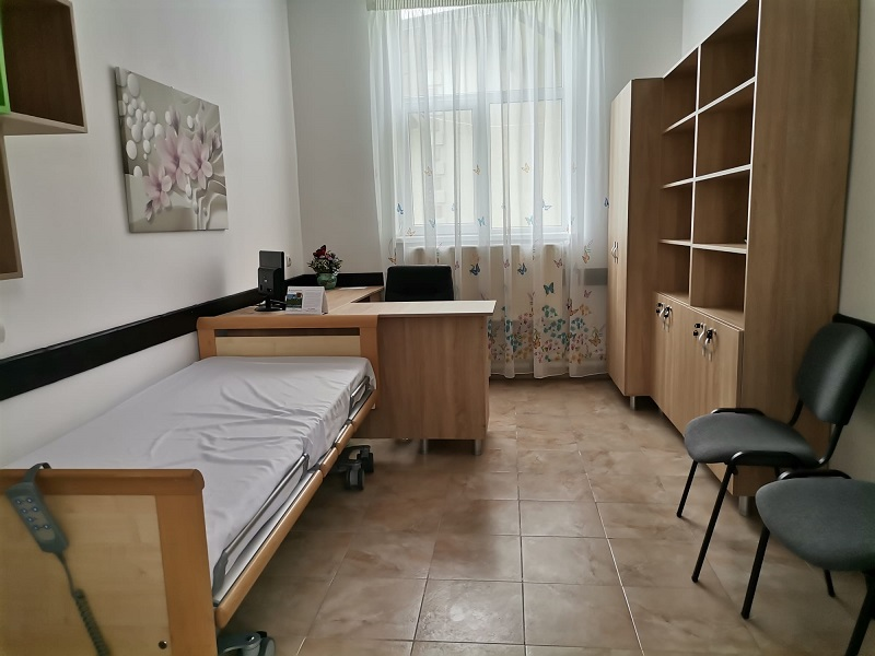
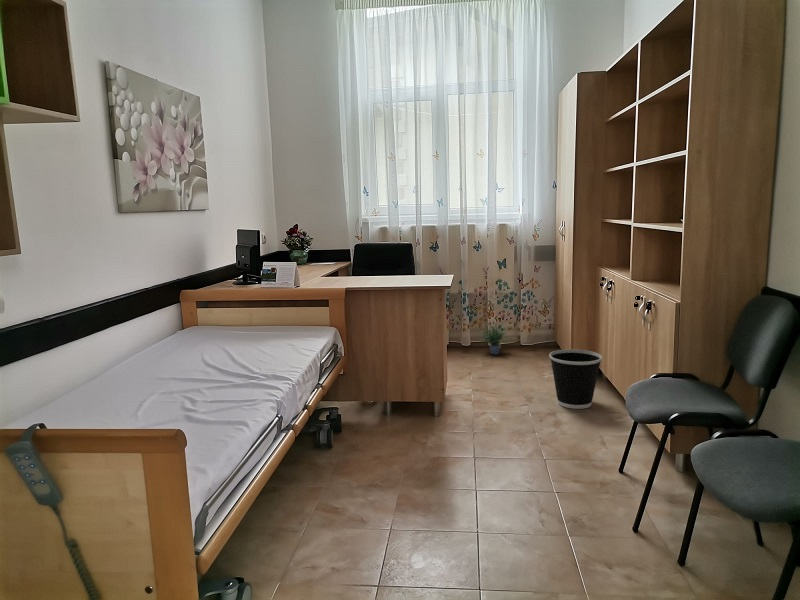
+ wastebasket [548,348,603,410]
+ potted plant [472,317,518,356]
